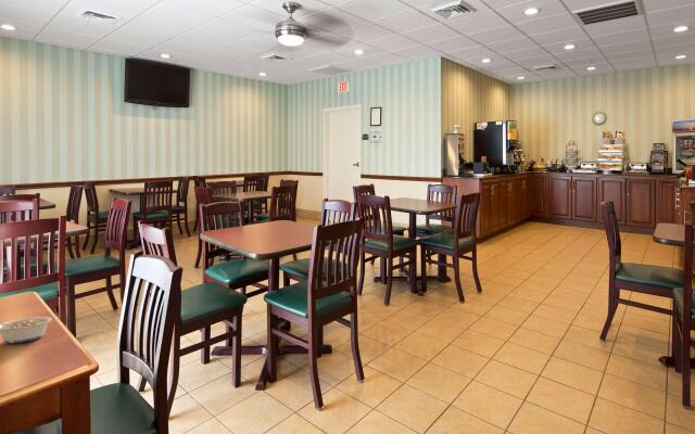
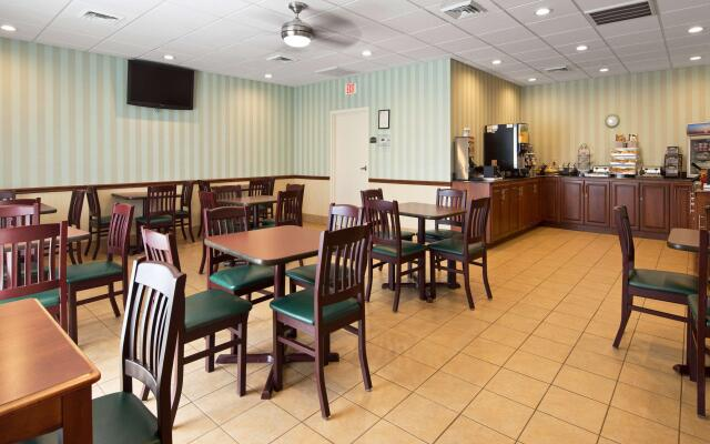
- legume [0,316,53,344]
